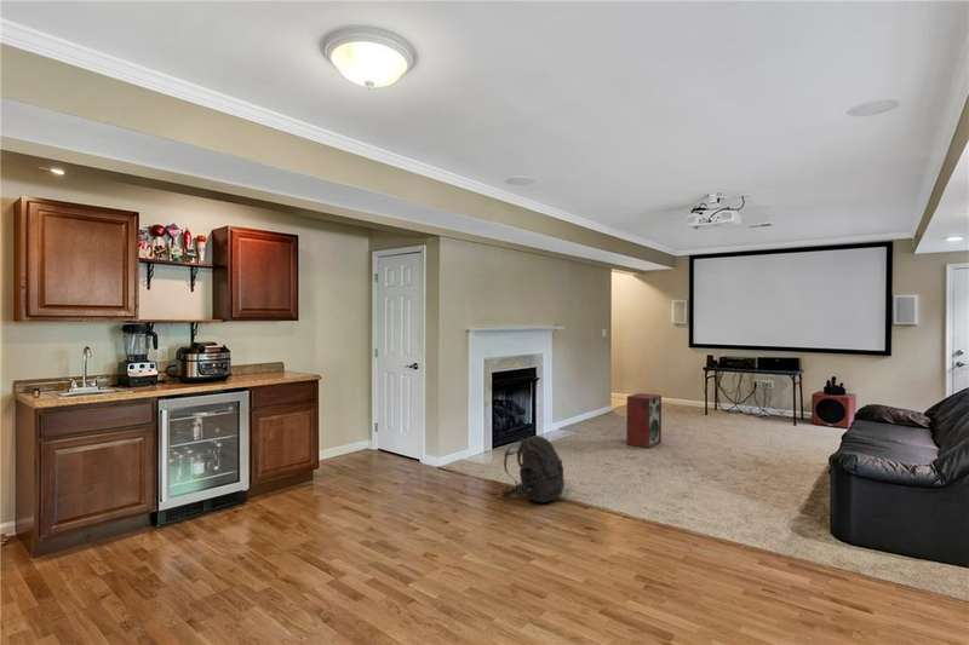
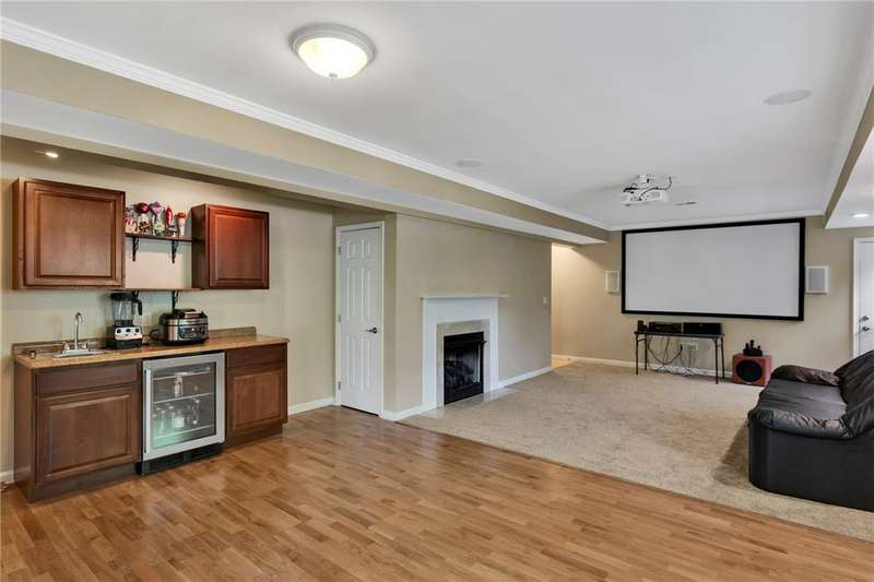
- backpack [500,434,566,503]
- speaker [625,392,663,449]
